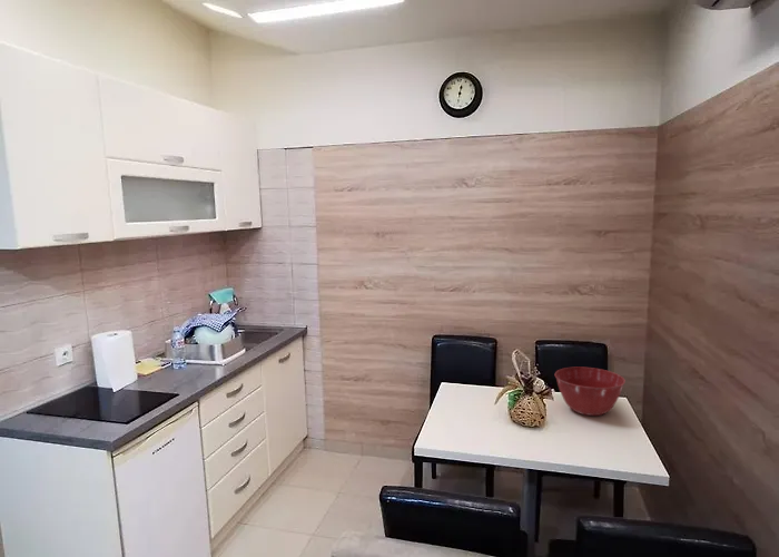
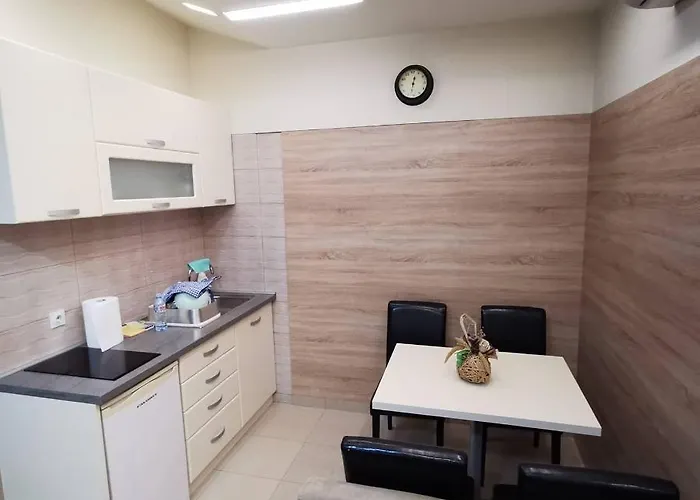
- mixing bowl [554,367,627,417]
